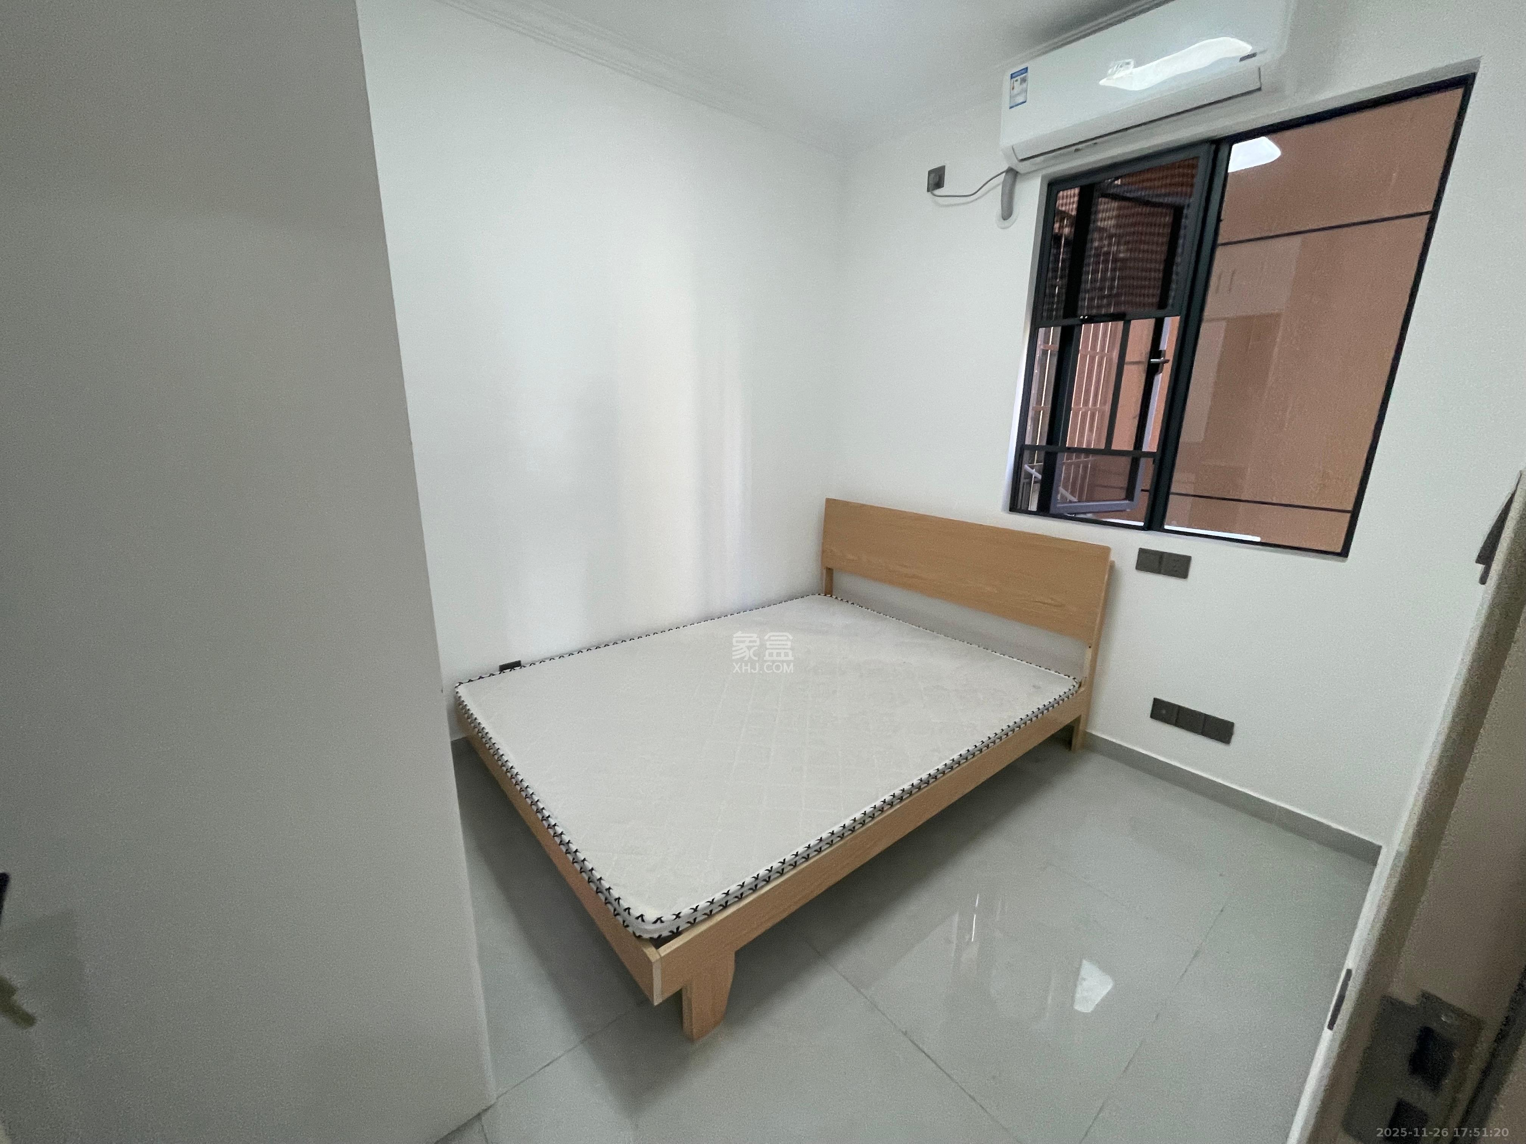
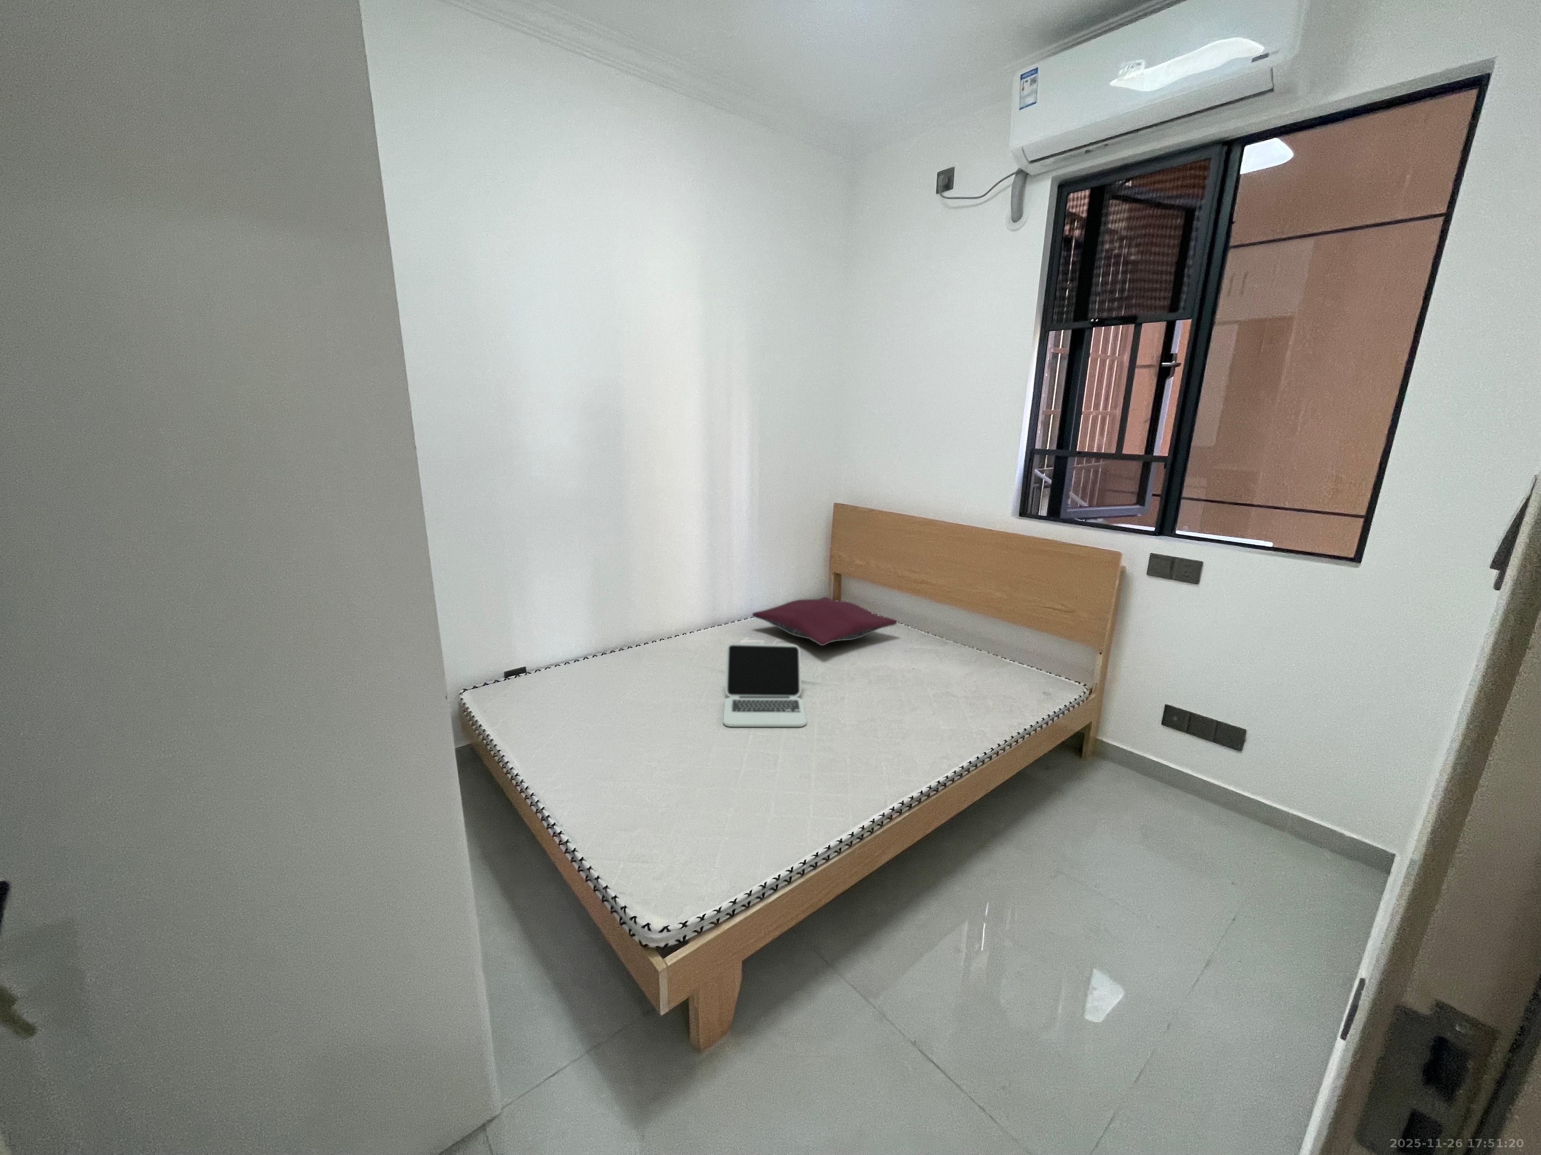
+ laptop [723,643,807,727]
+ pillow [752,597,898,647]
